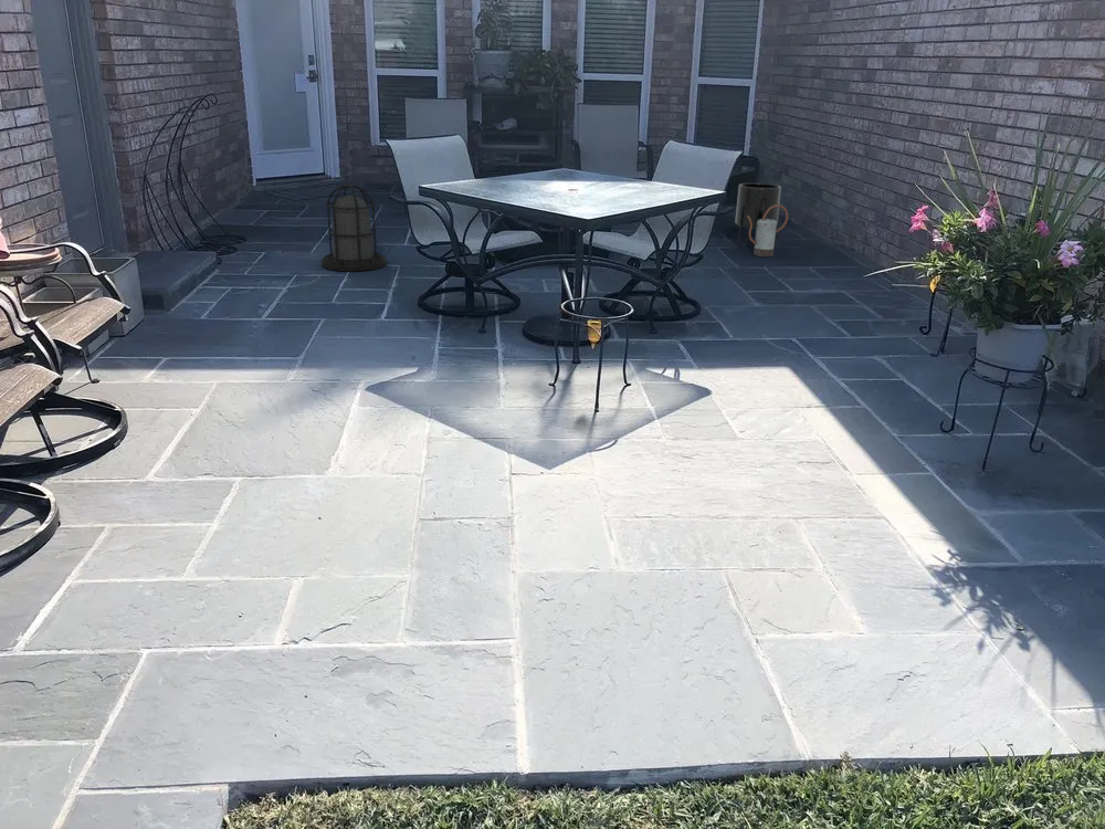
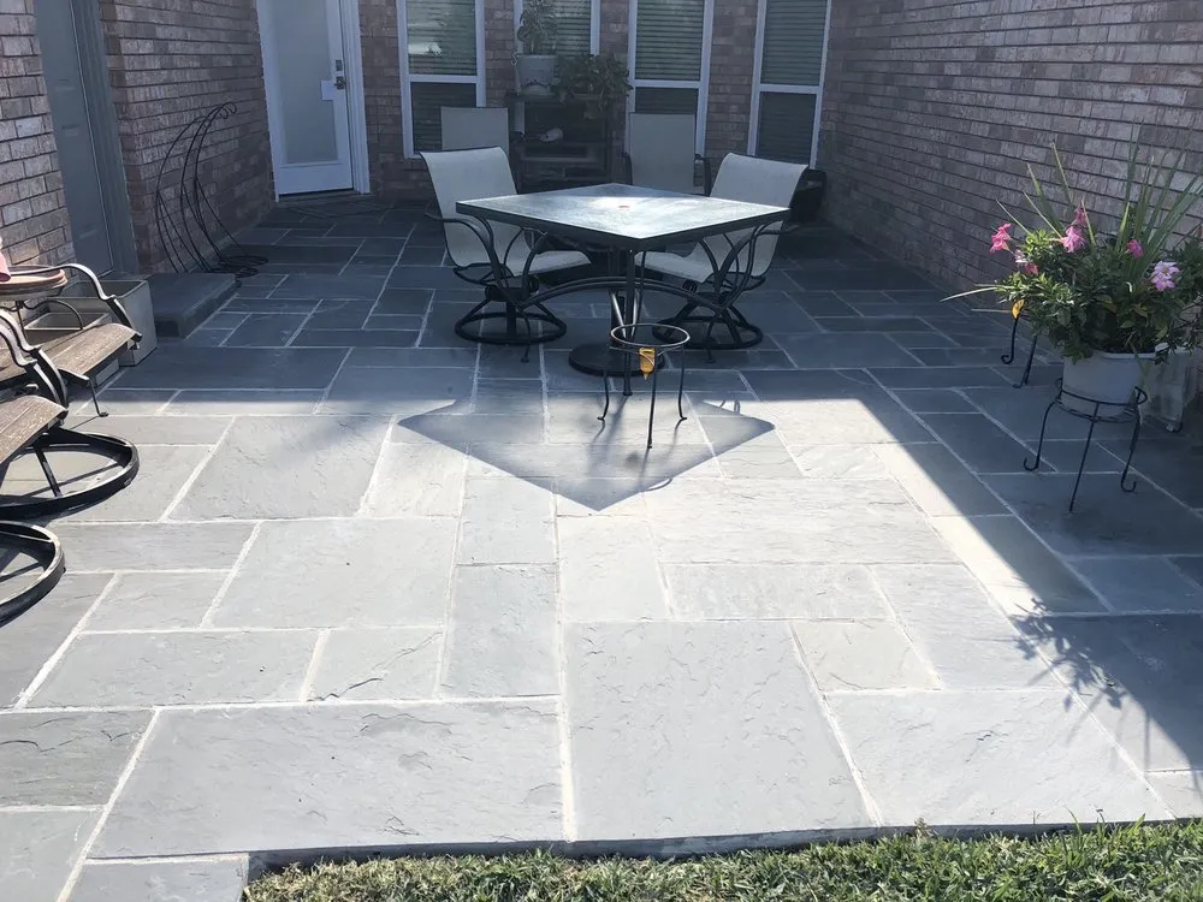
- planter [734,182,782,249]
- lantern [319,183,388,272]
- watering can [747,204,789,258]
